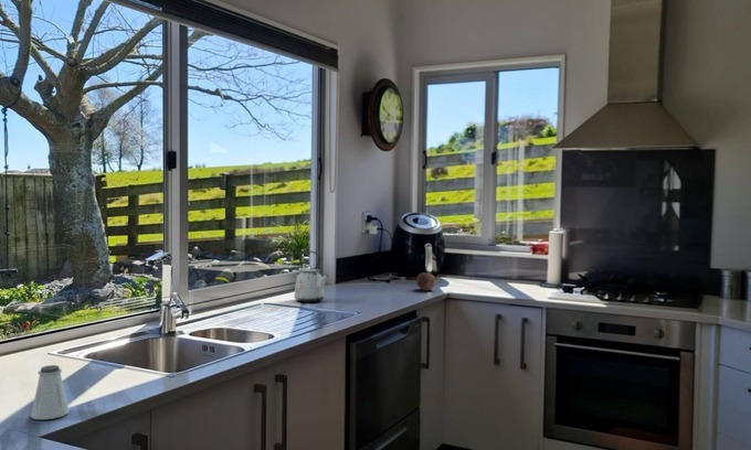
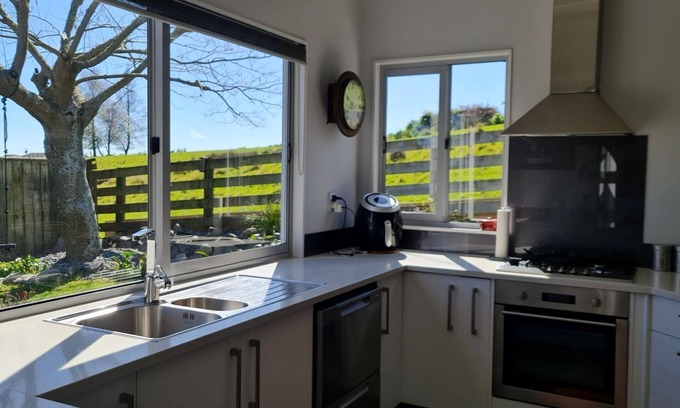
- fruit [415,269,436,291]
- saltshaker [30,364,70,420]
- kettle [294,250,329,303]
